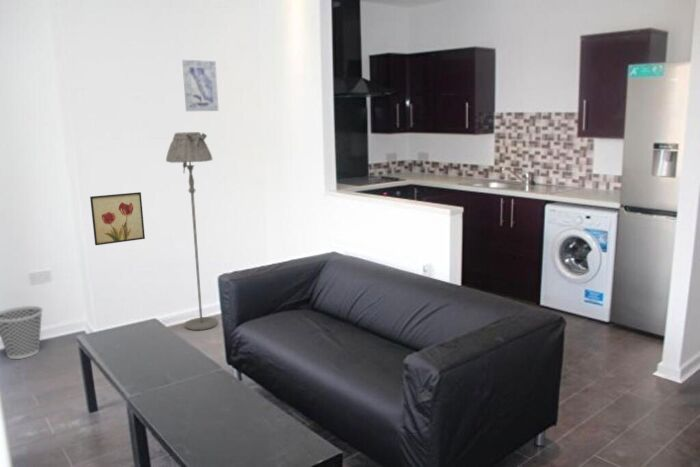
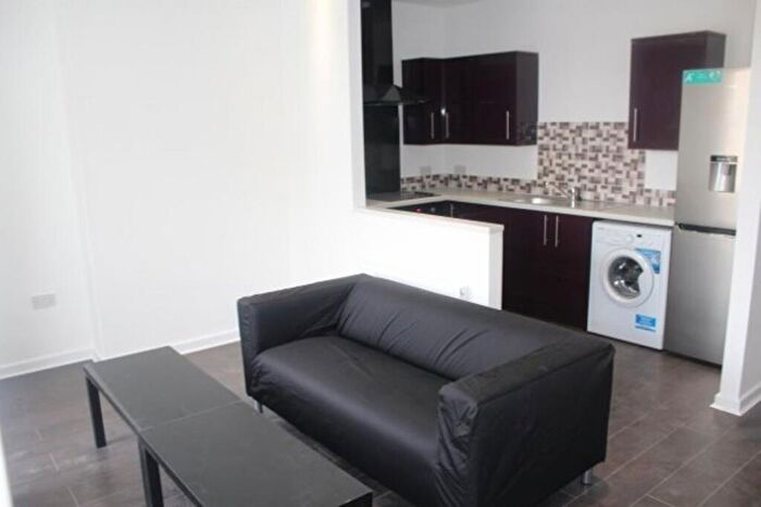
- floor lamp [165,131,219,331]
- wastebasket [0,305,44,360]
- wall art [89,191,146,246]
- wall art [181,59,220,112]
